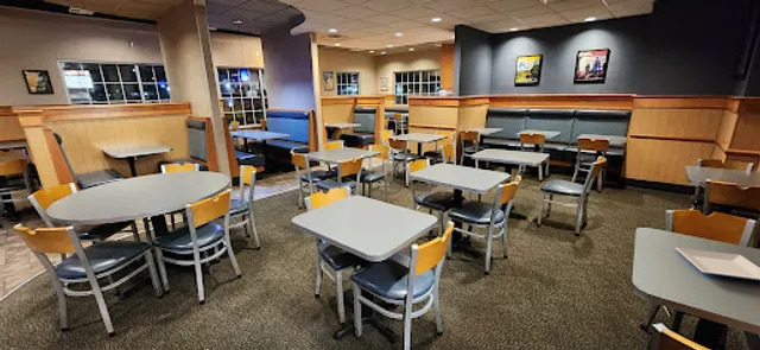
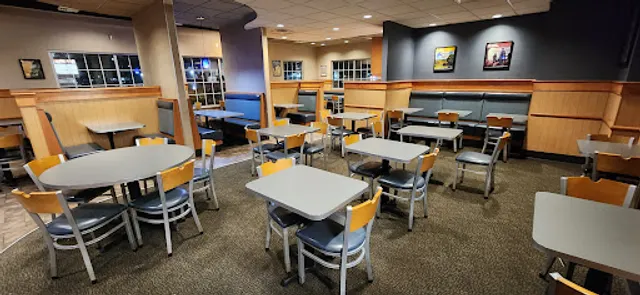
- plate [674,247,760,281]
